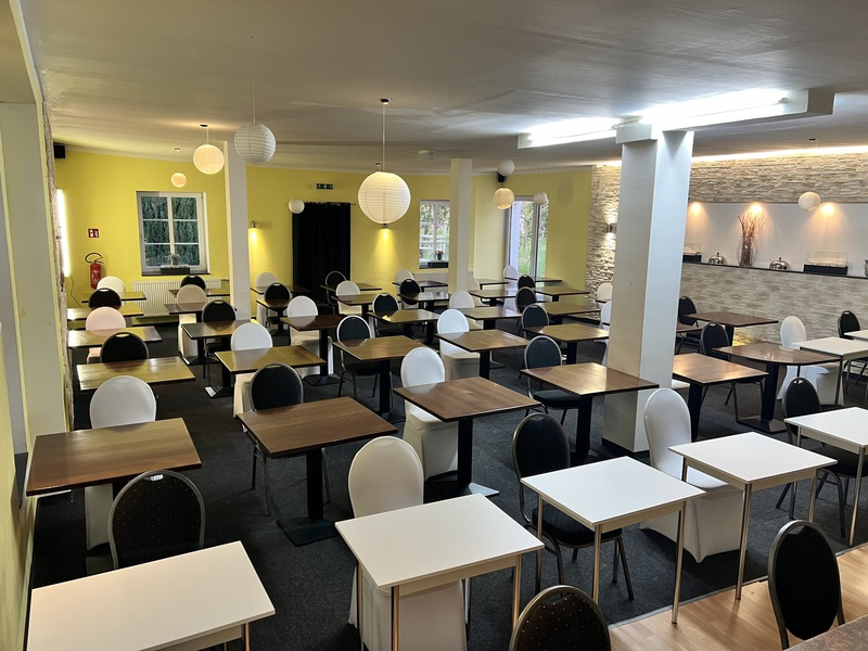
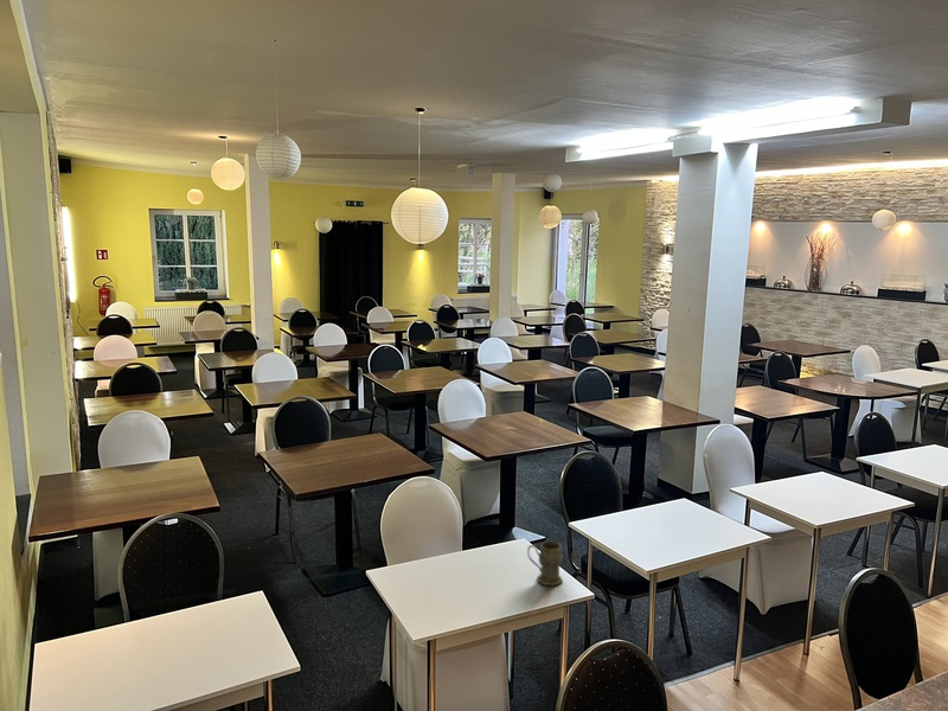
+ mug [526,540,564,587]
